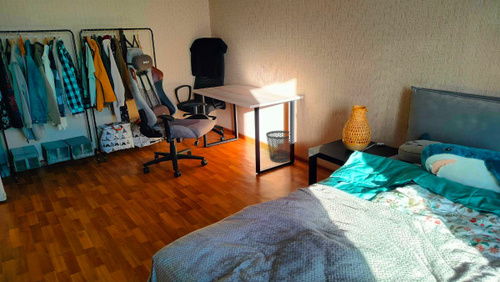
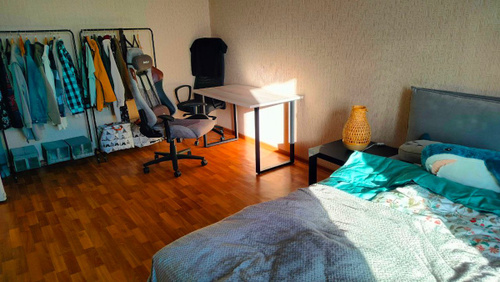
- wastebasket [265,130,291,163]
